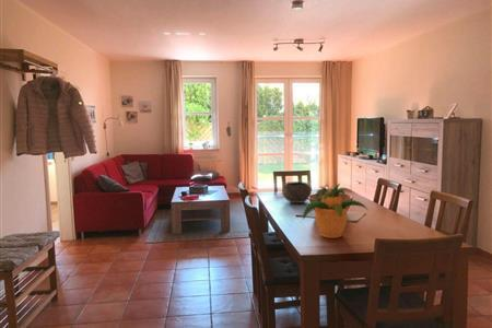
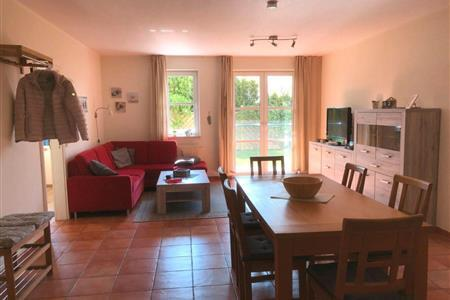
- bowl [282,180,312,204]
- potted plant [302,183,368,239]
